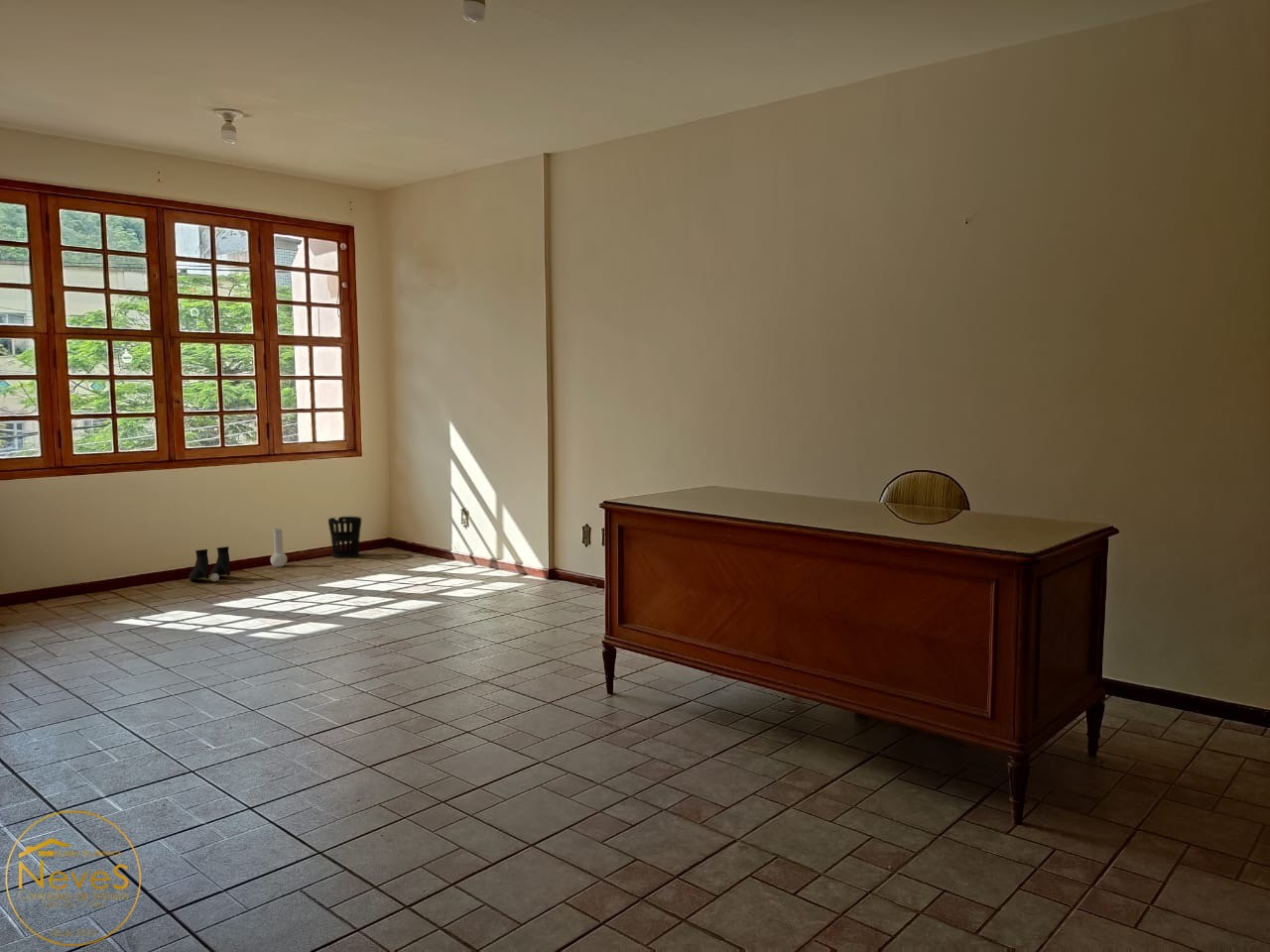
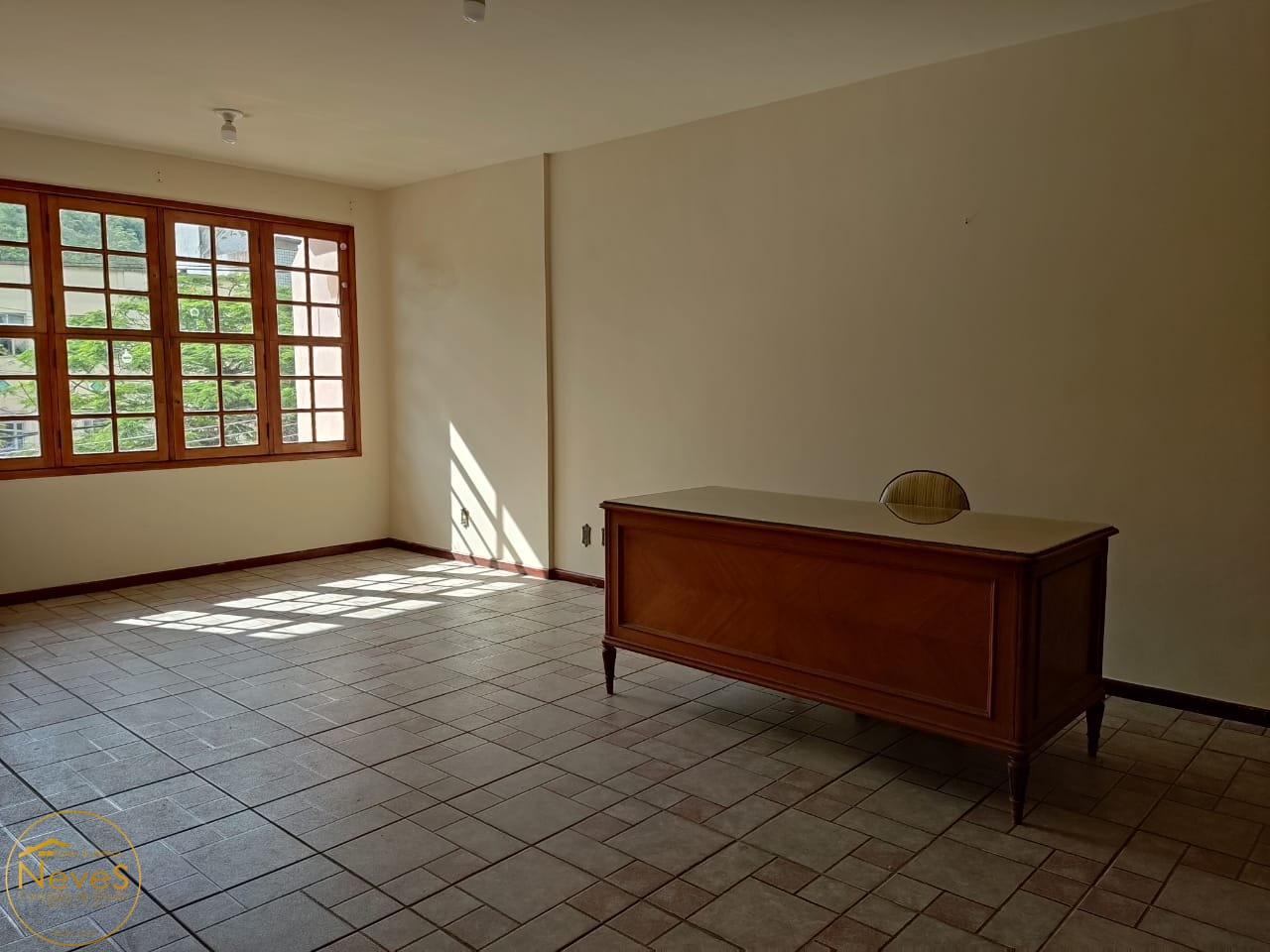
- wastebasket [327,516,362,559]
- boots [189,545,231,582]
- vase [270,528,288,568]
